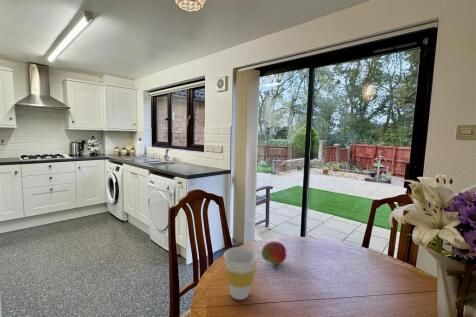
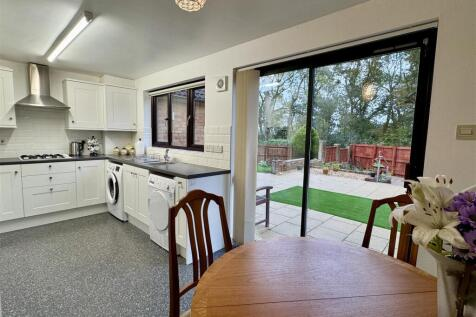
- fruit [261,240,288,265]
- cup [223,246,259,301]
